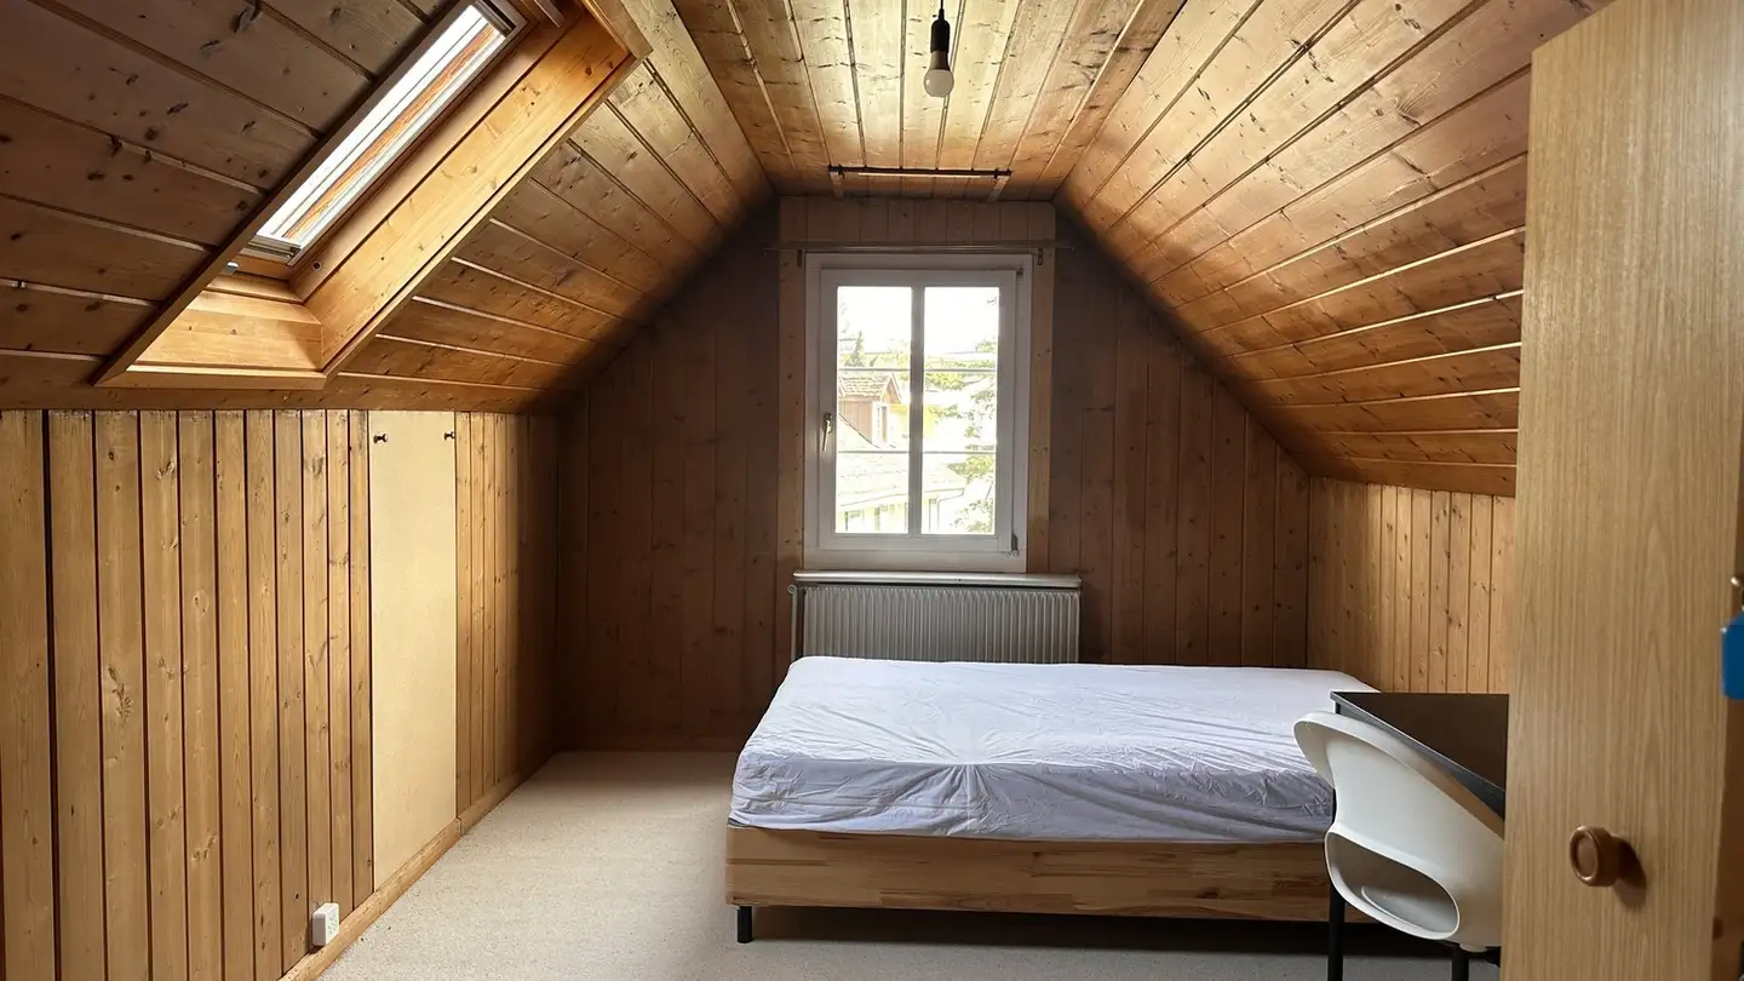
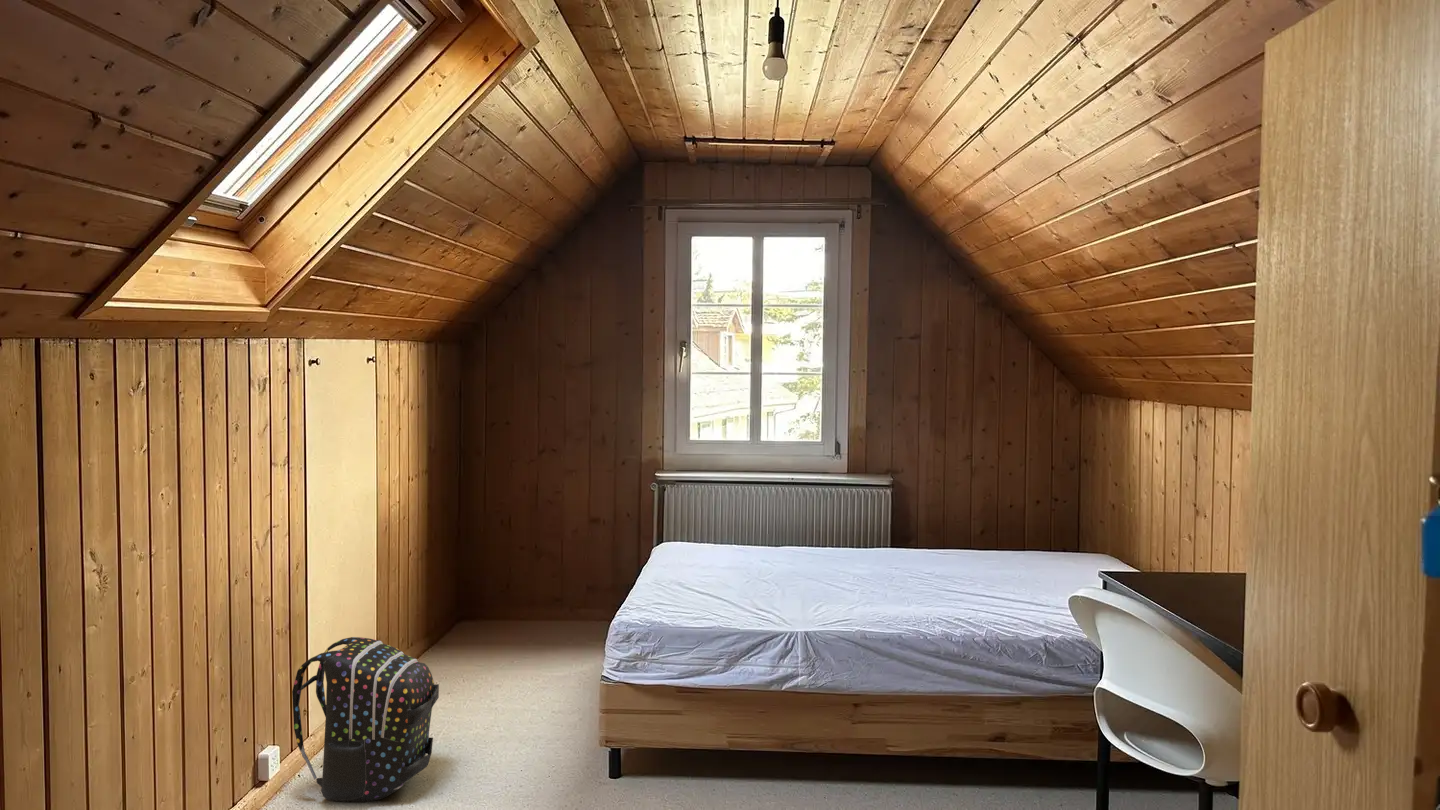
+ backpack [291,636,440,804]
